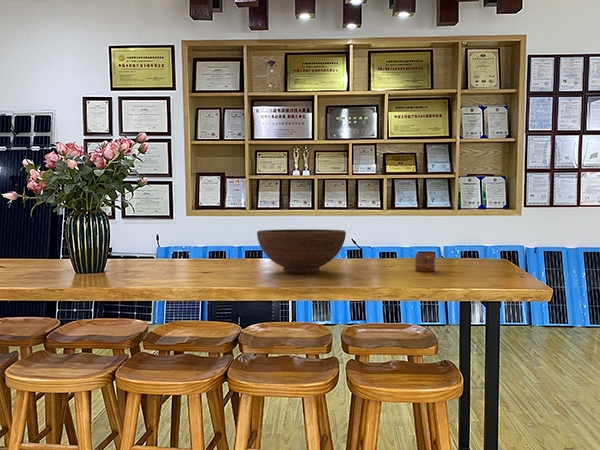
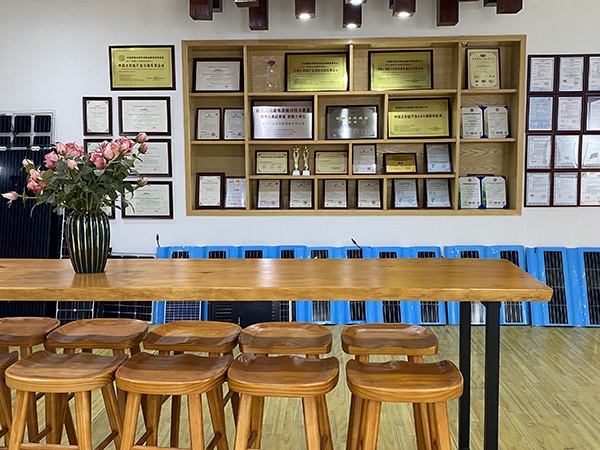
- fruit bowl [256,228,347,274]
- mug [414,252,436,273]
